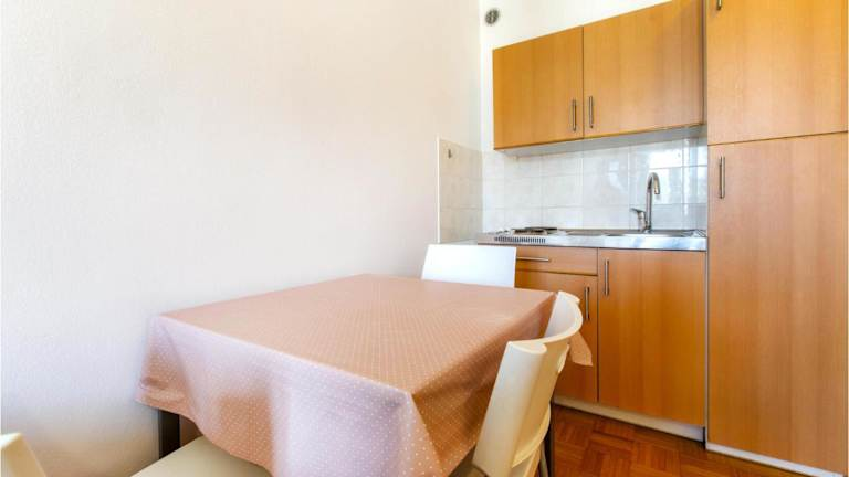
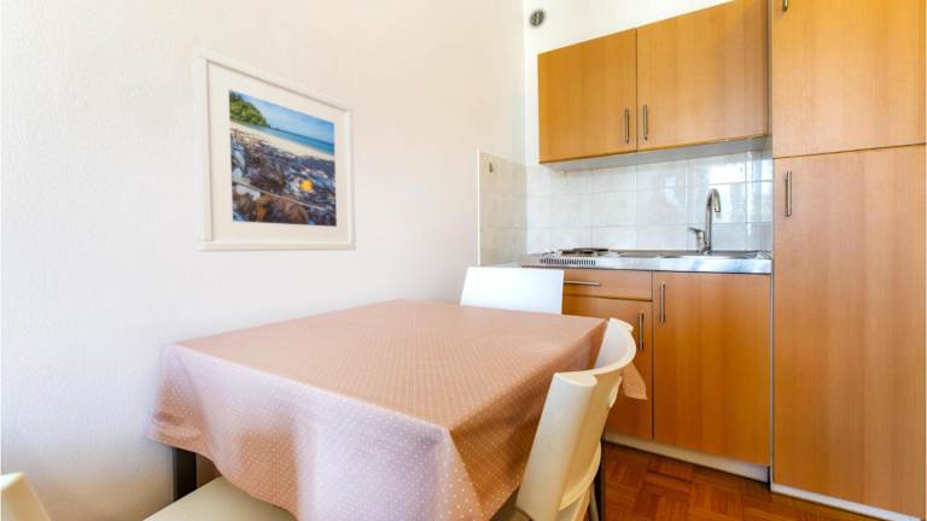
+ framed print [191,46,357,253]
